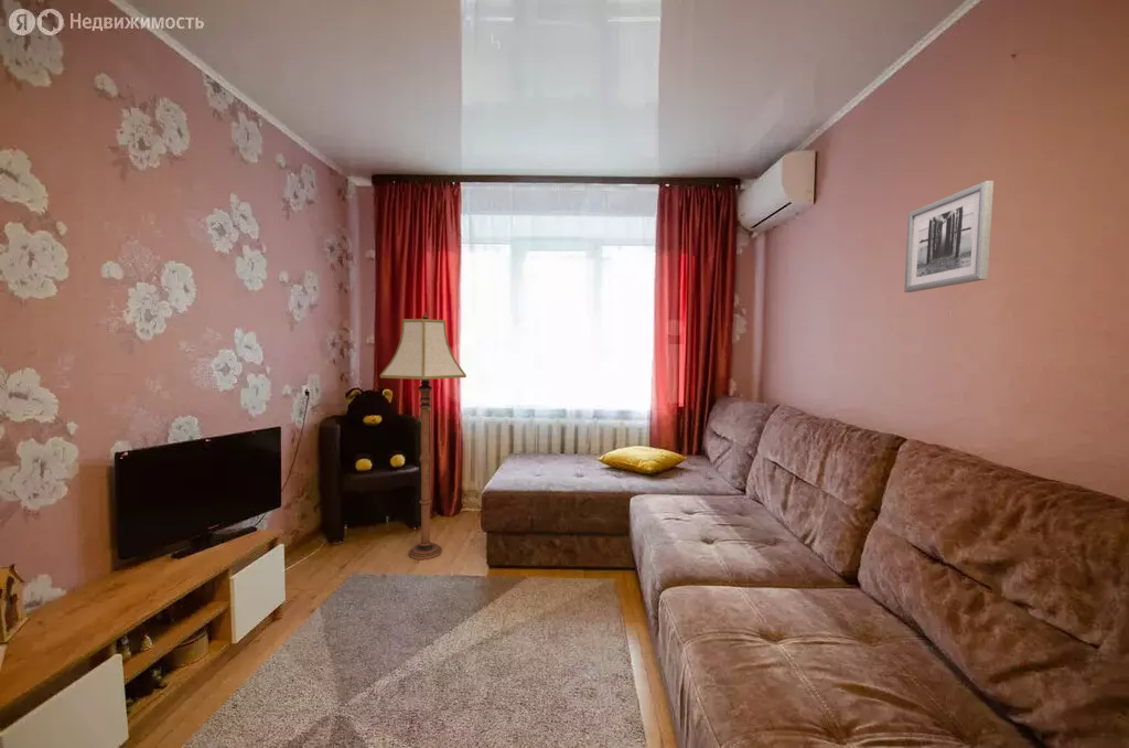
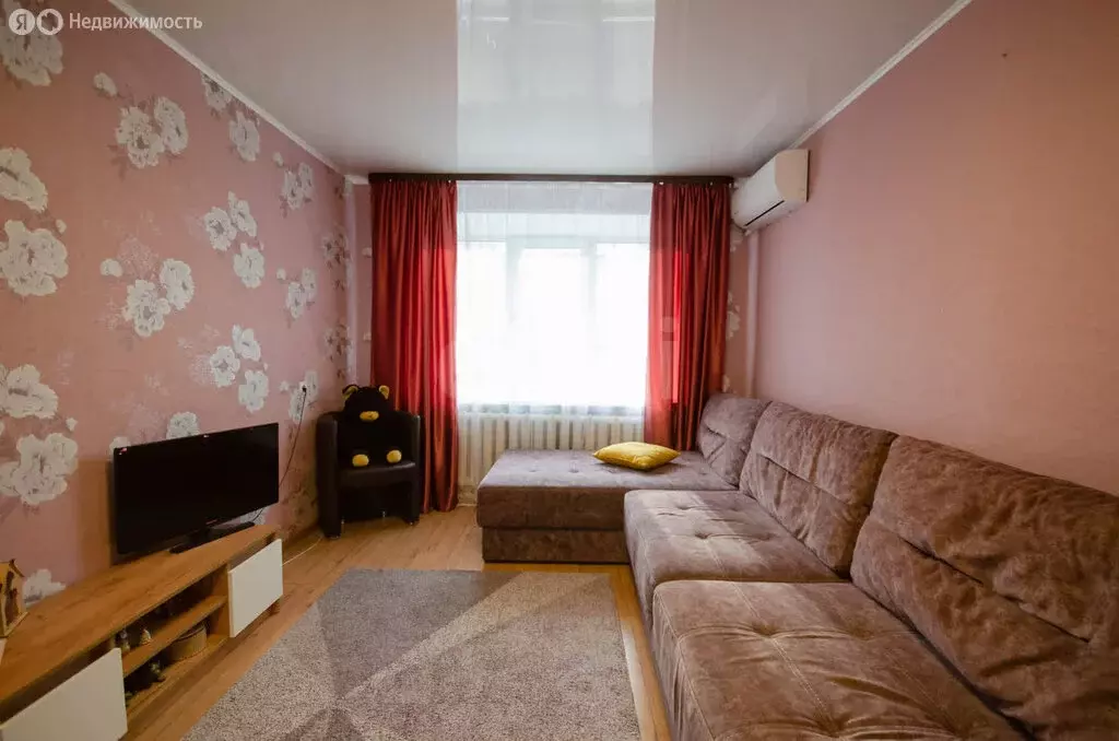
- wall art [903,180,994,293]
- floor lamp [379,311,467,560]
